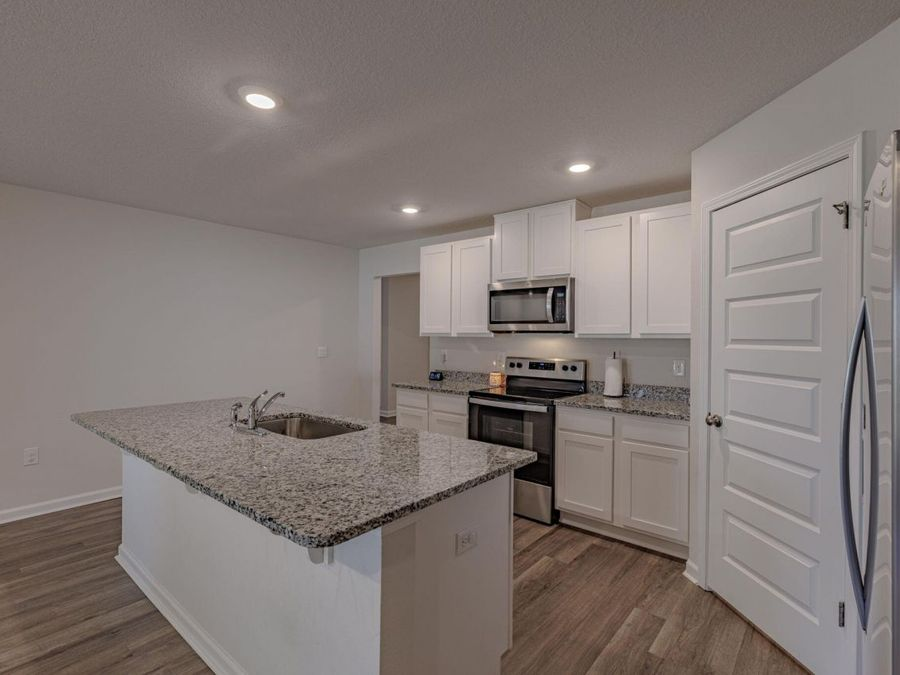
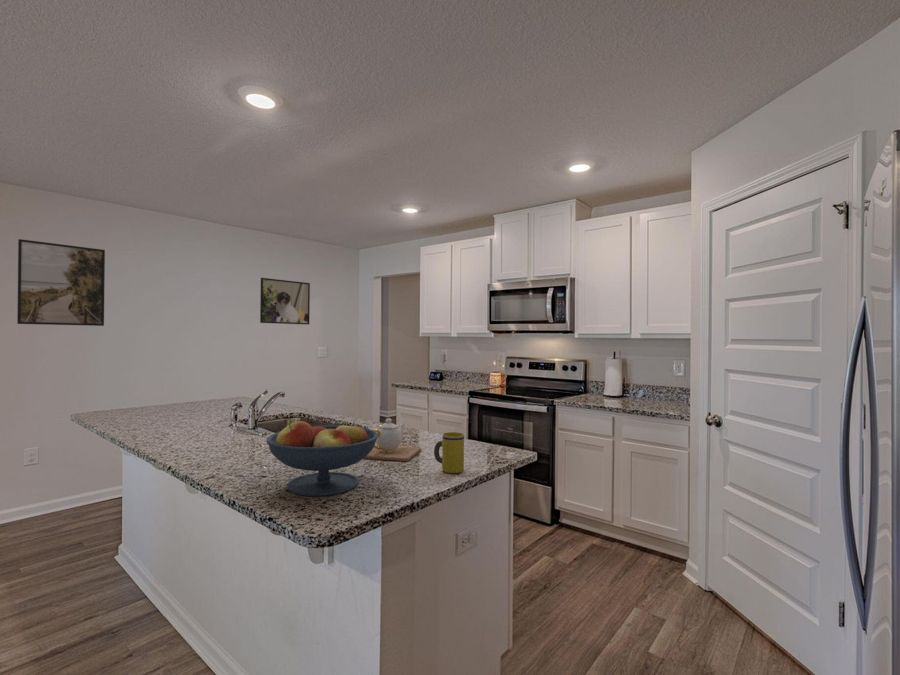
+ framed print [16,238,106,327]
+ fruit bowl [266,420,378,497]
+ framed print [259,277,311,325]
+ teapot [364,417,422,462]
+ mug [433,431,465,474]
